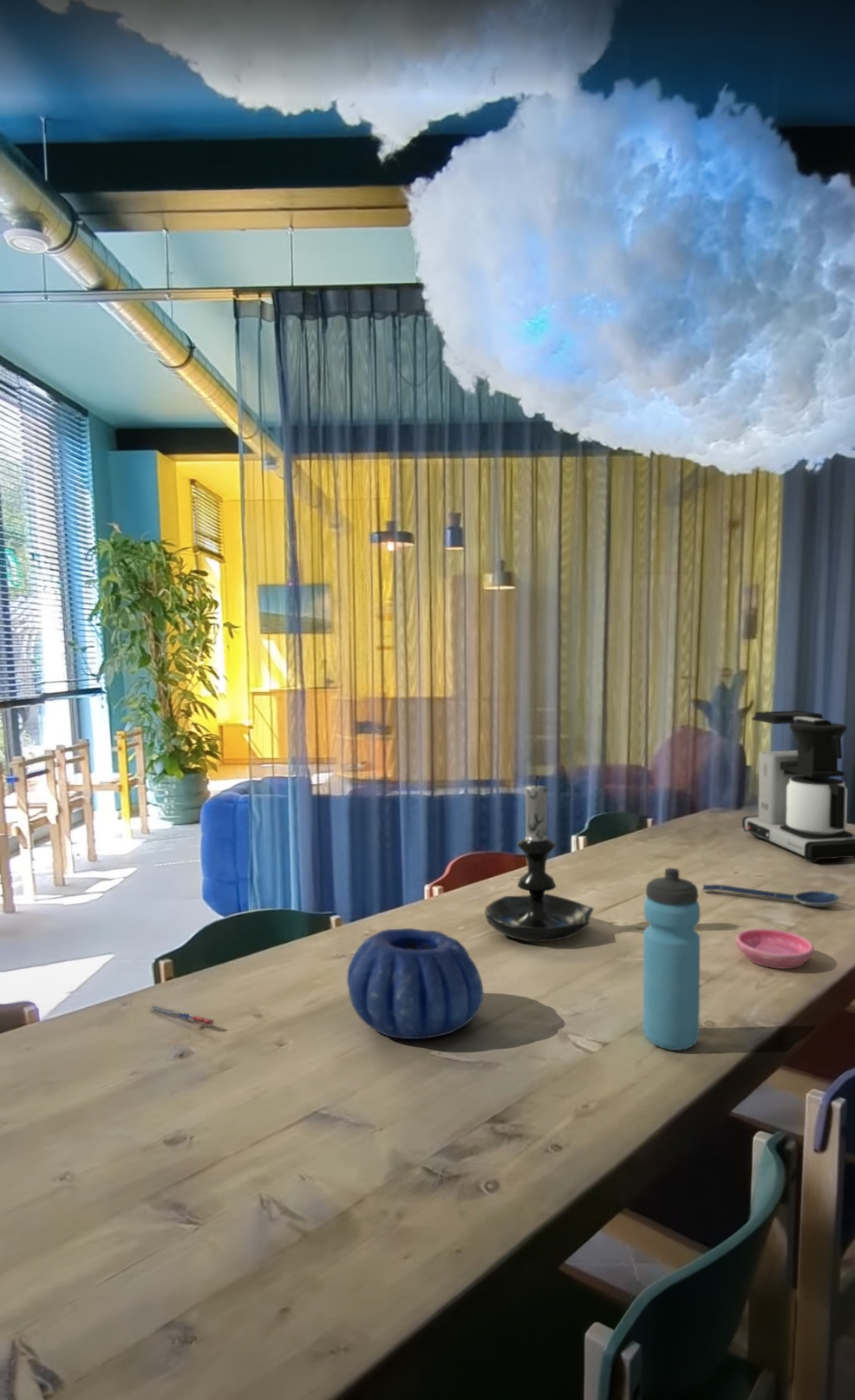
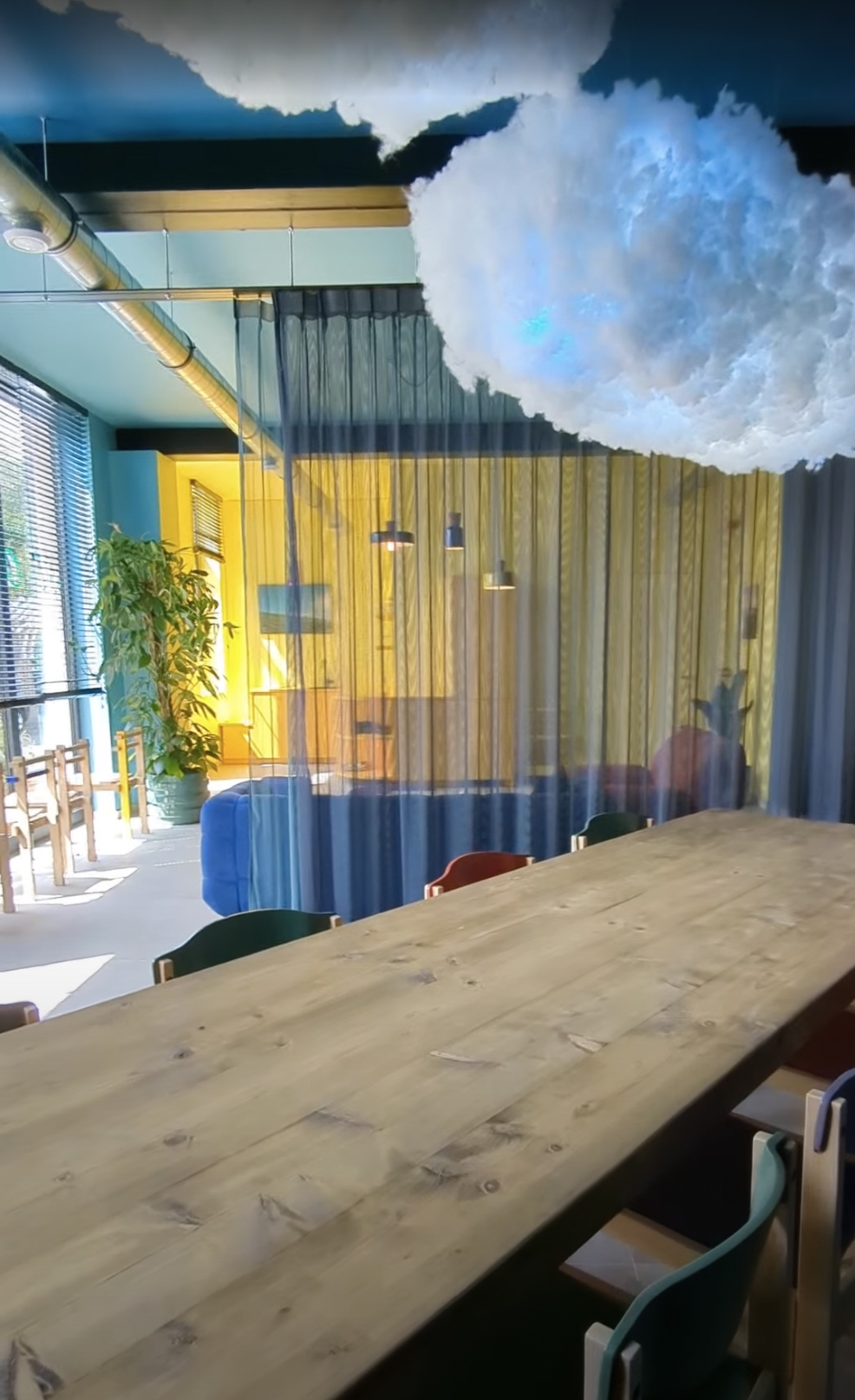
- coffee maker [741,710,855,864]
- candle holder [484,775,595,942]
- pen [147,1004,215,1026]
- spoon [702,883,842,908]
- saucer [734,928,815,970]
- water bottle [643,867,701,1051]
- decorative bowl [346,927,484,1040]
